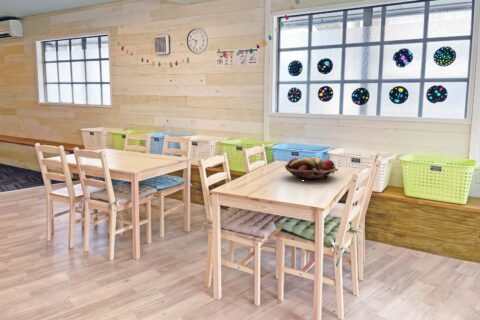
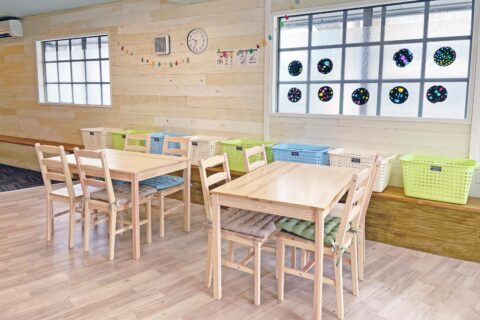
- fruit basket [284,156,339,182]
